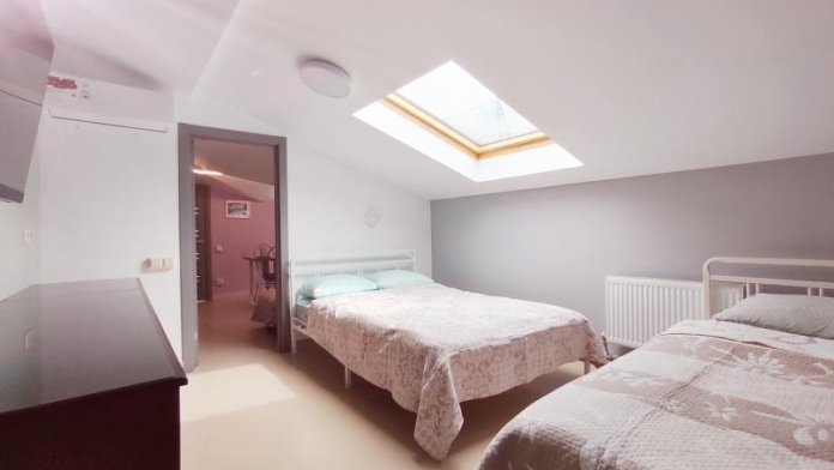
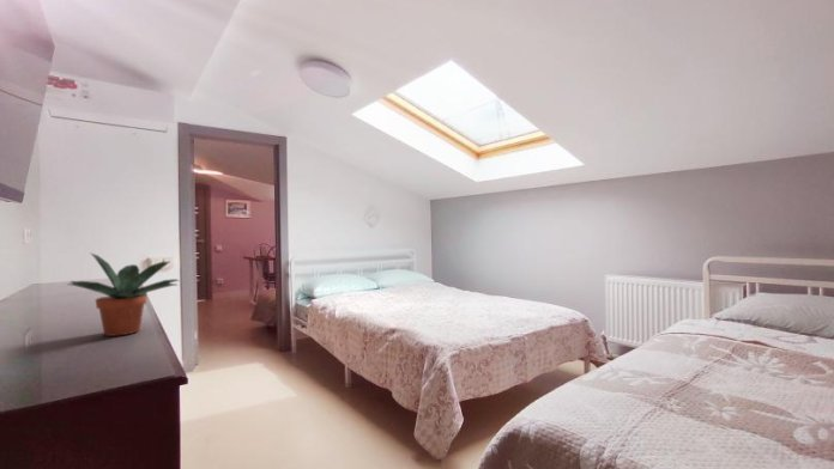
+ potted plant [67,251,181,337]
